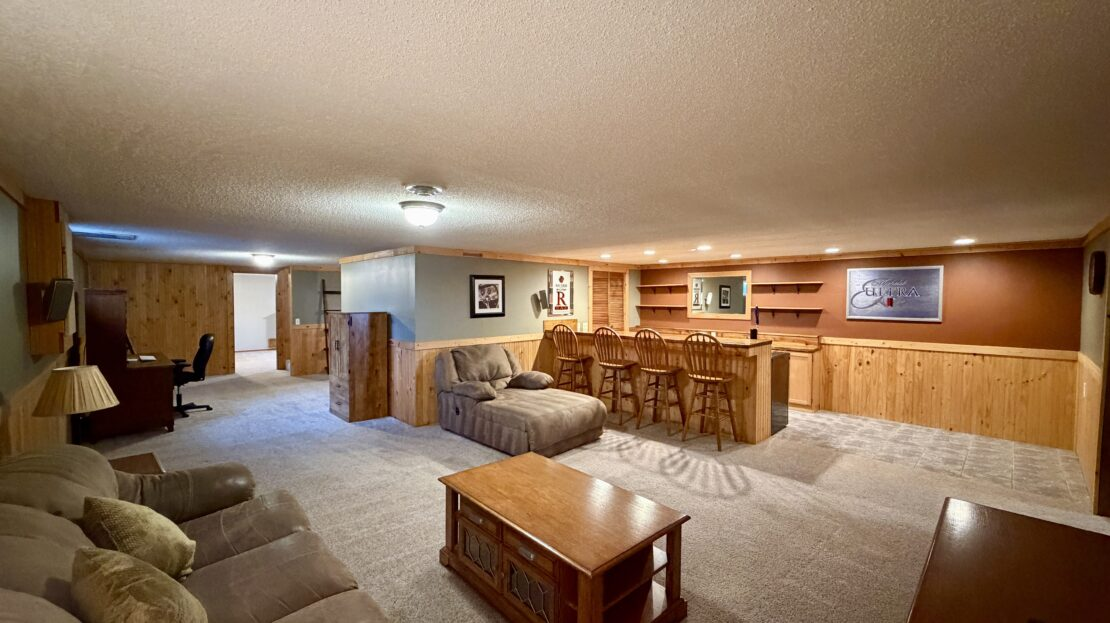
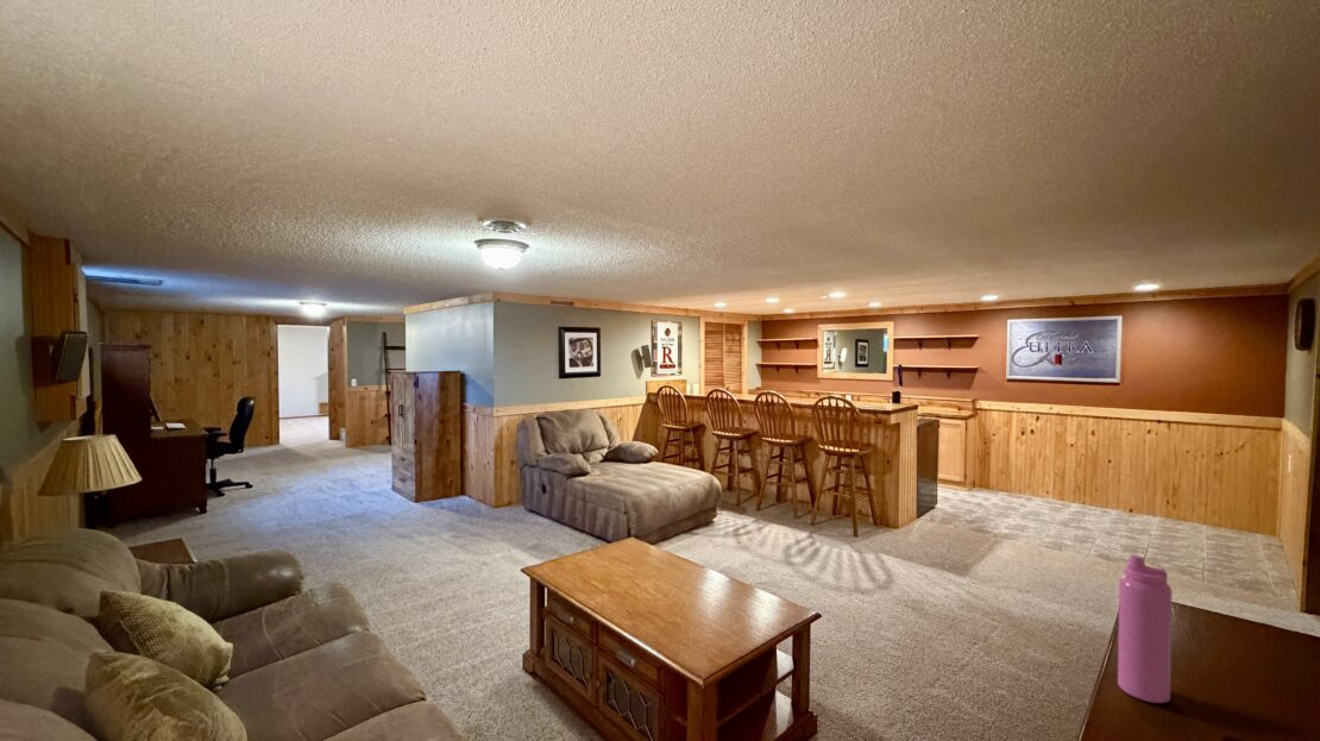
+ water bottle [1117,554,1173,704]
